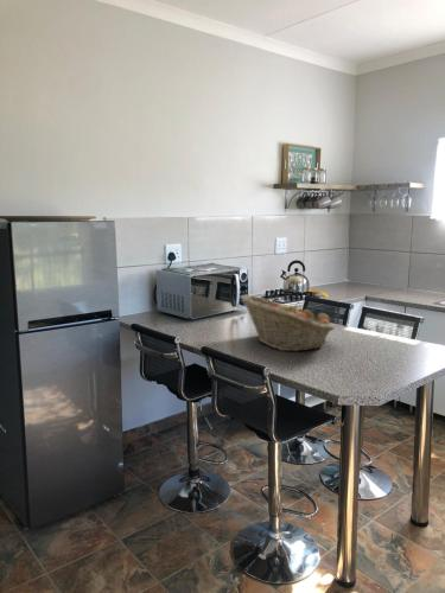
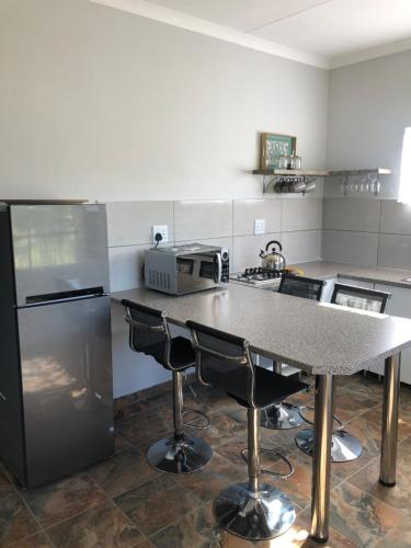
- fruit basket [240,293,336,352]
